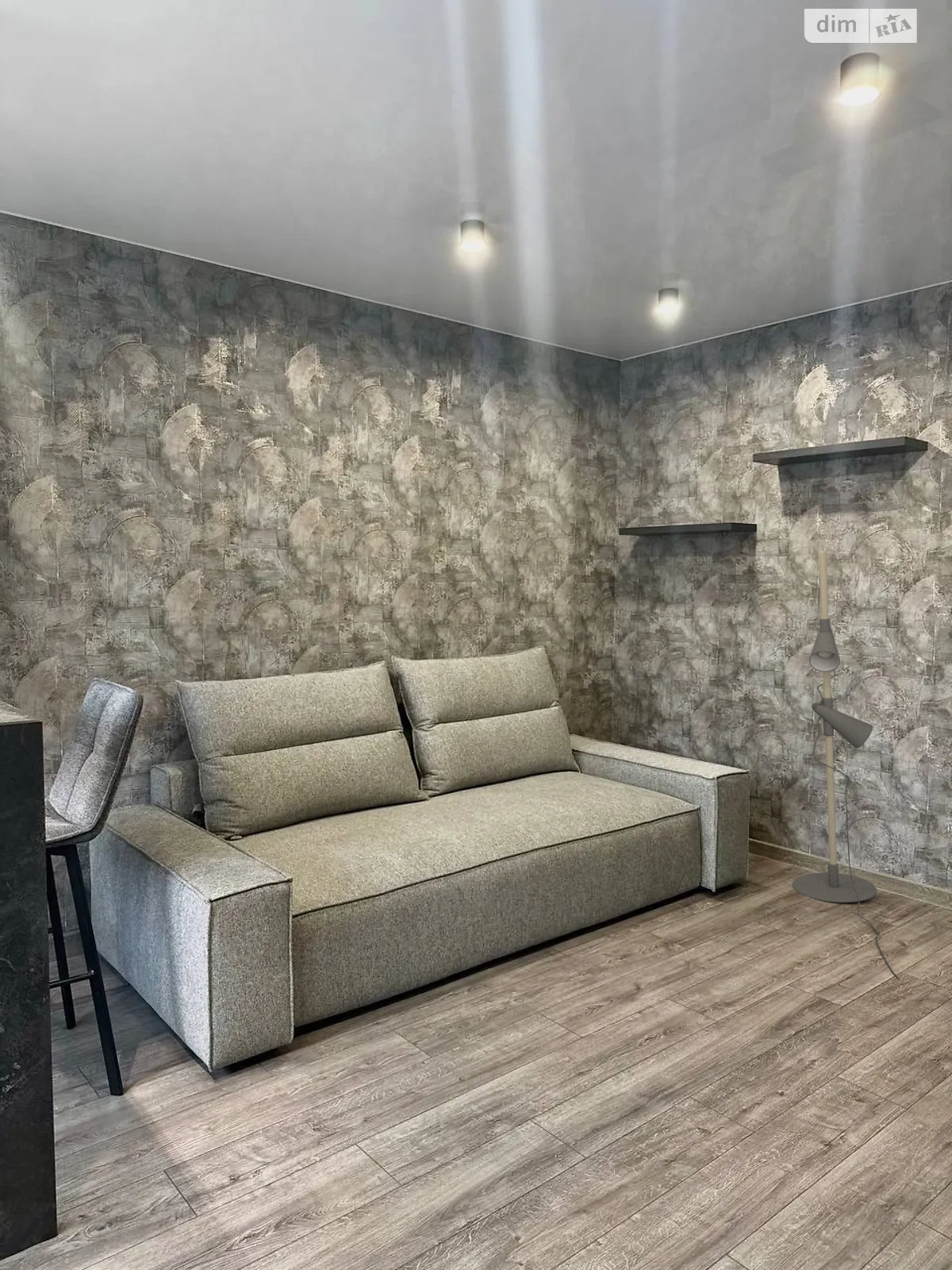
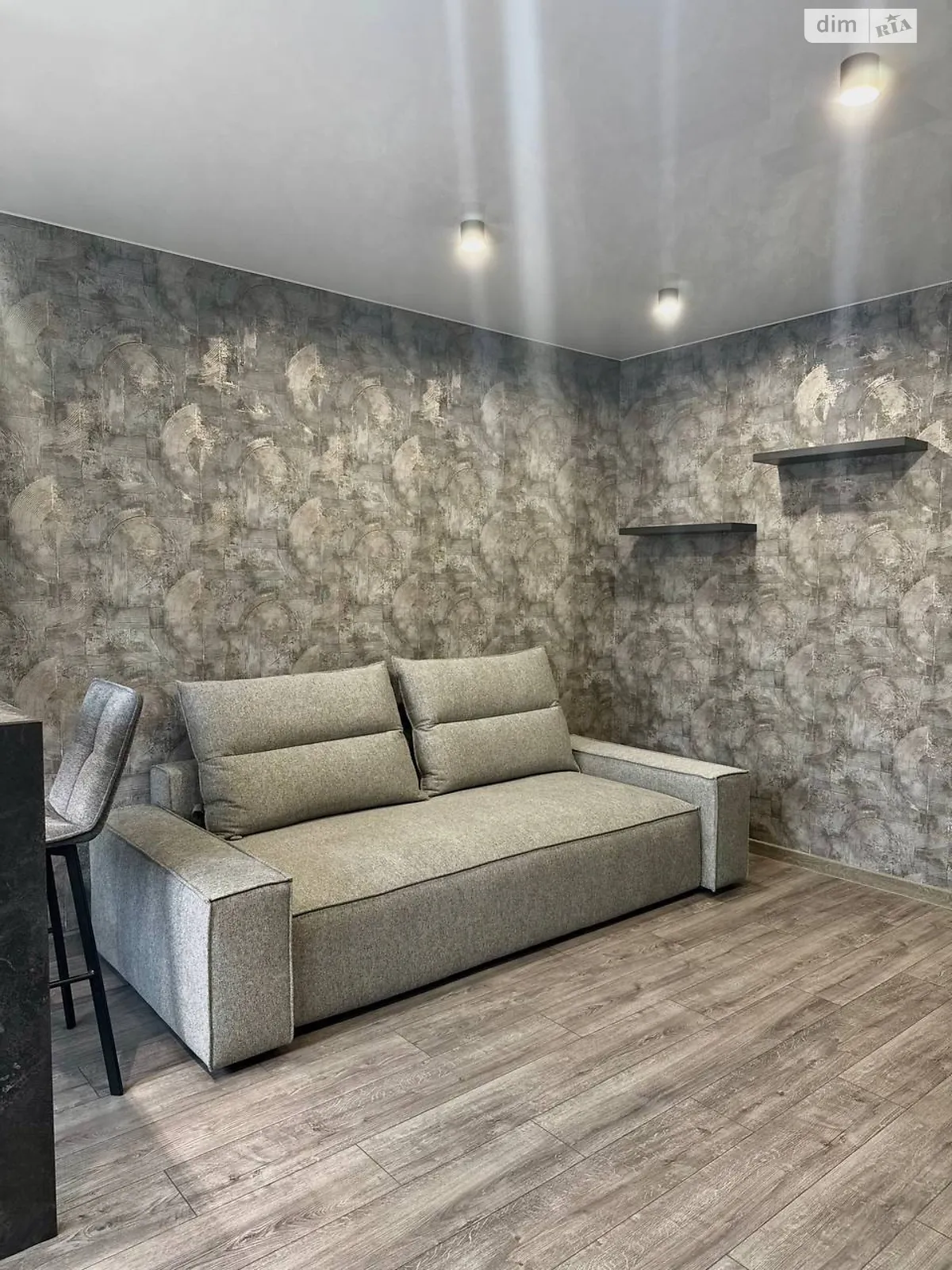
- floor lamp [792,549,900,980]
